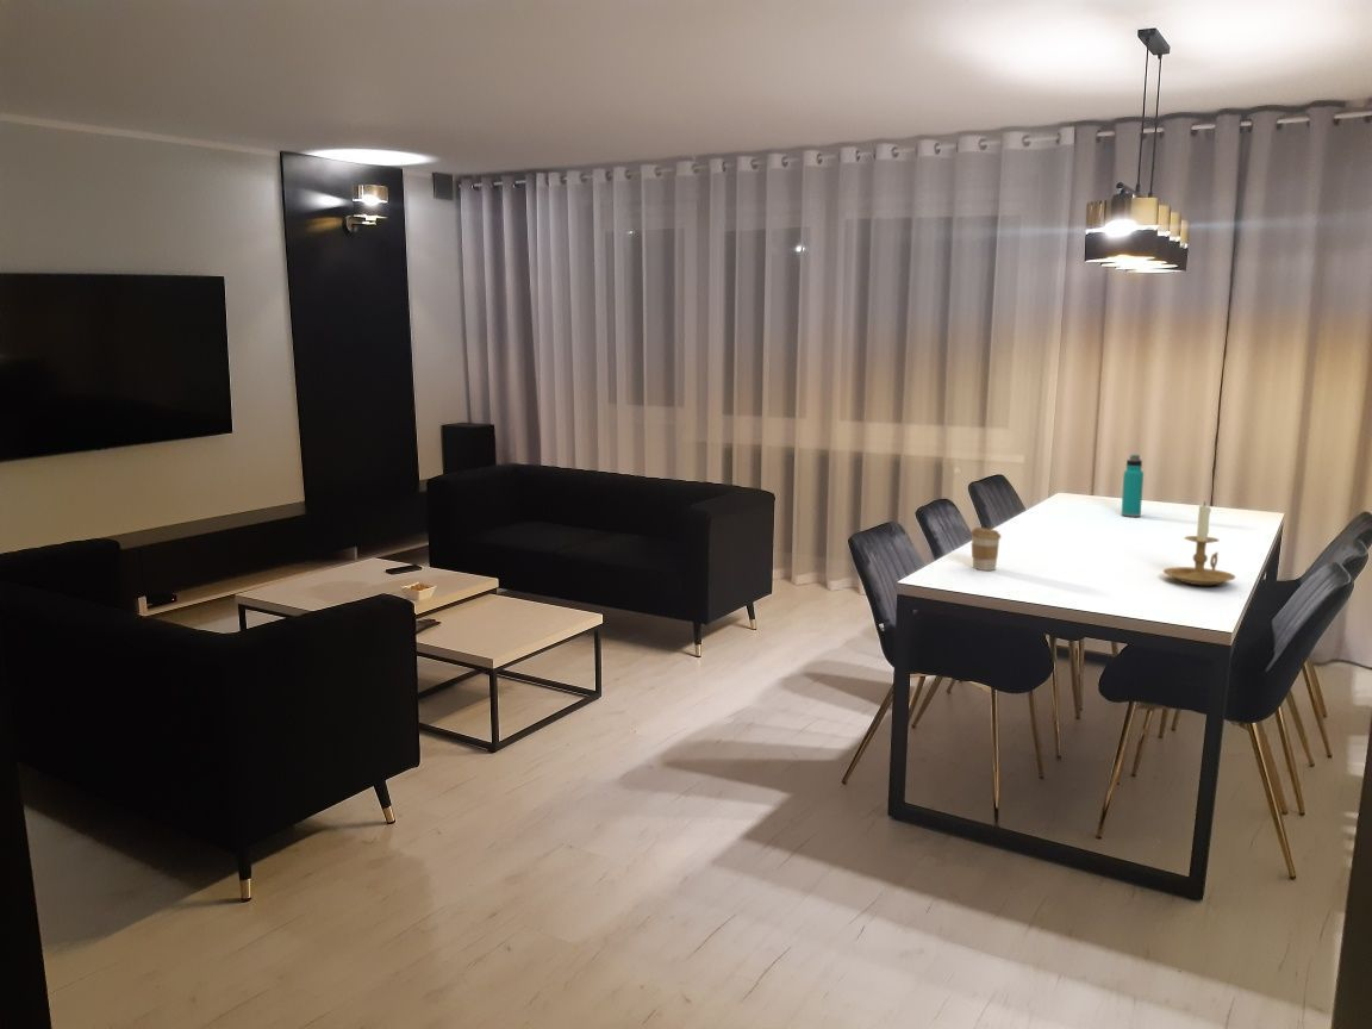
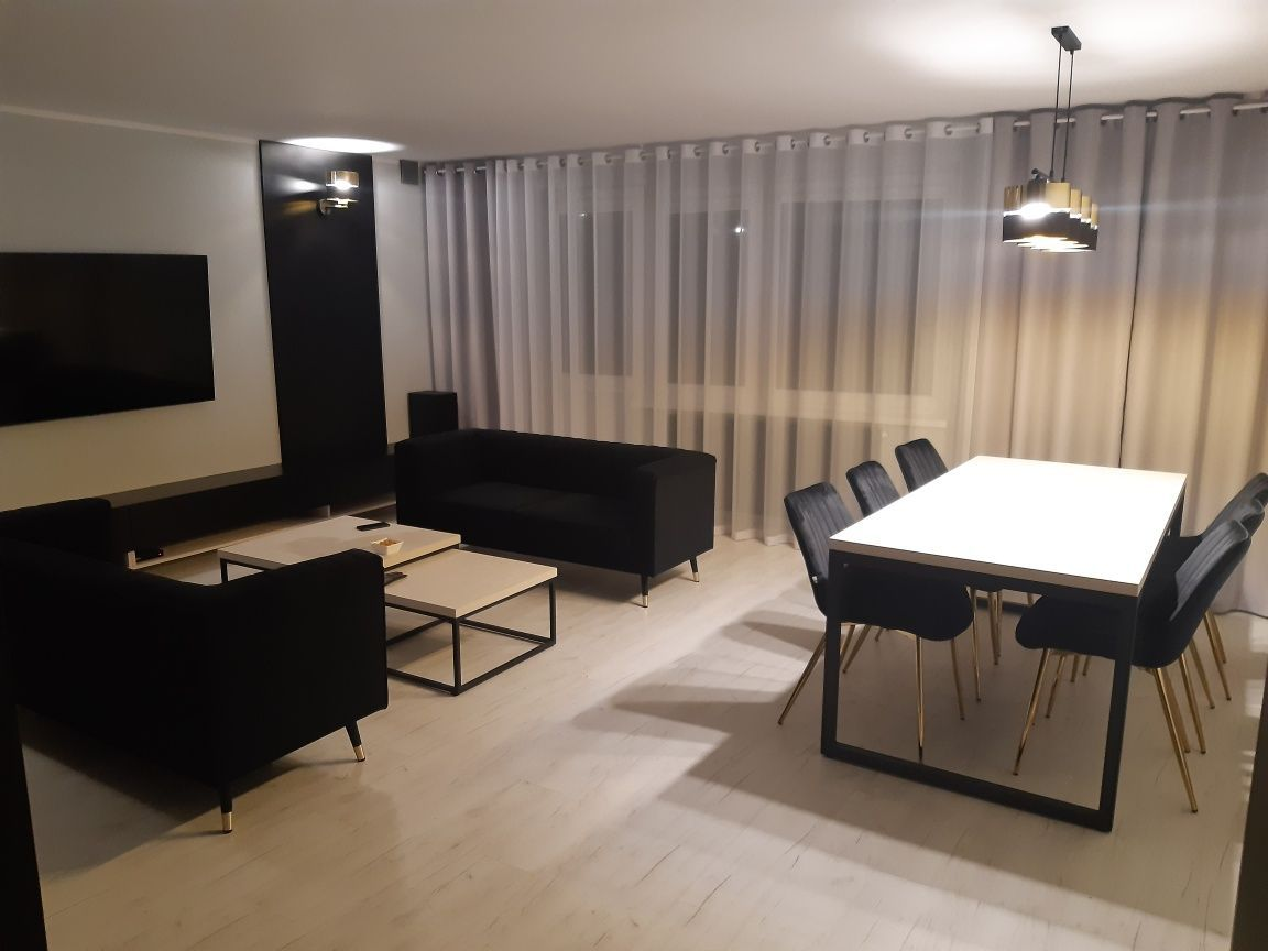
- water bottle [1120,454,1145,518]
- coffee cup [969,526,1002,572]
- candle holder [1162,501,1236,586]
